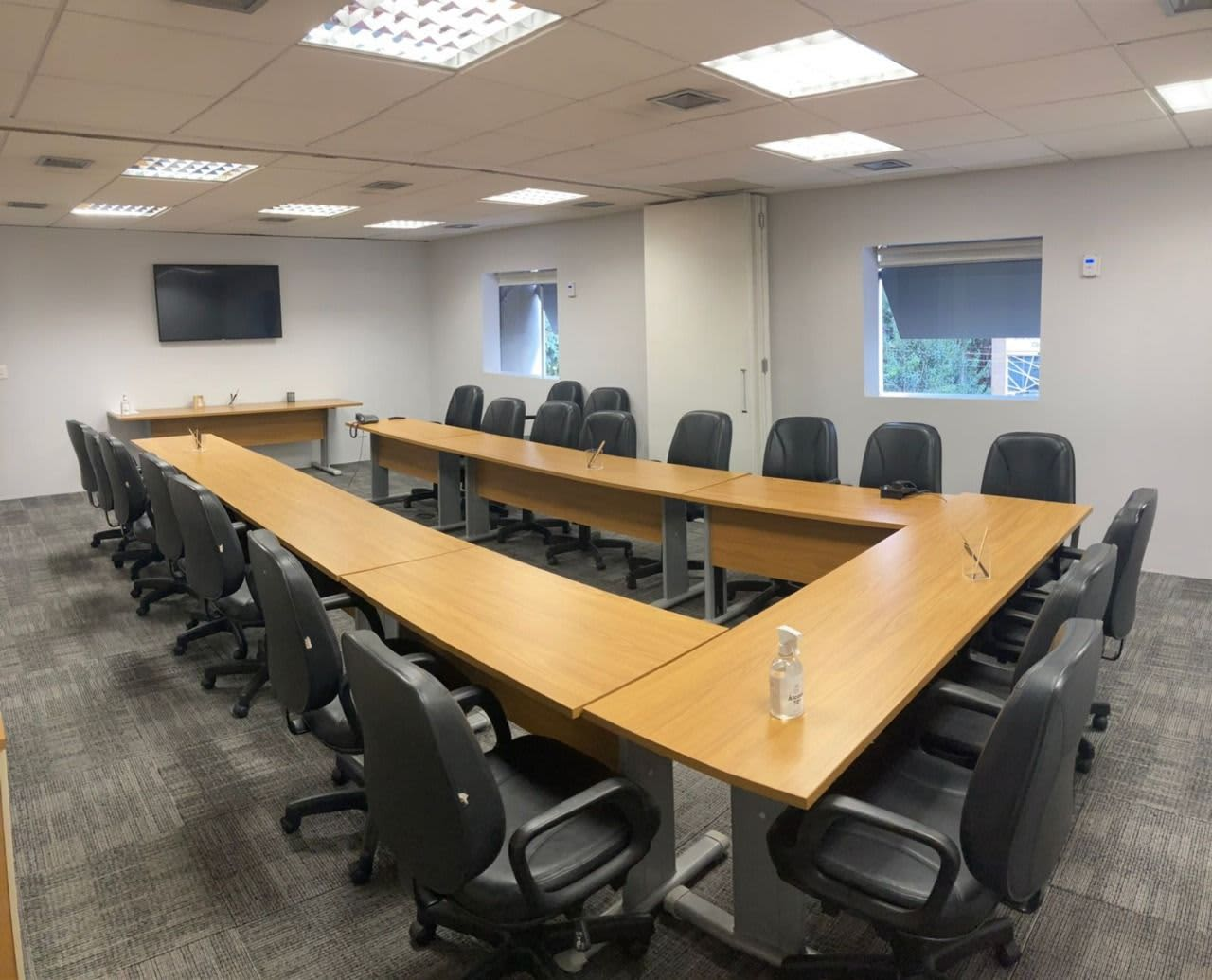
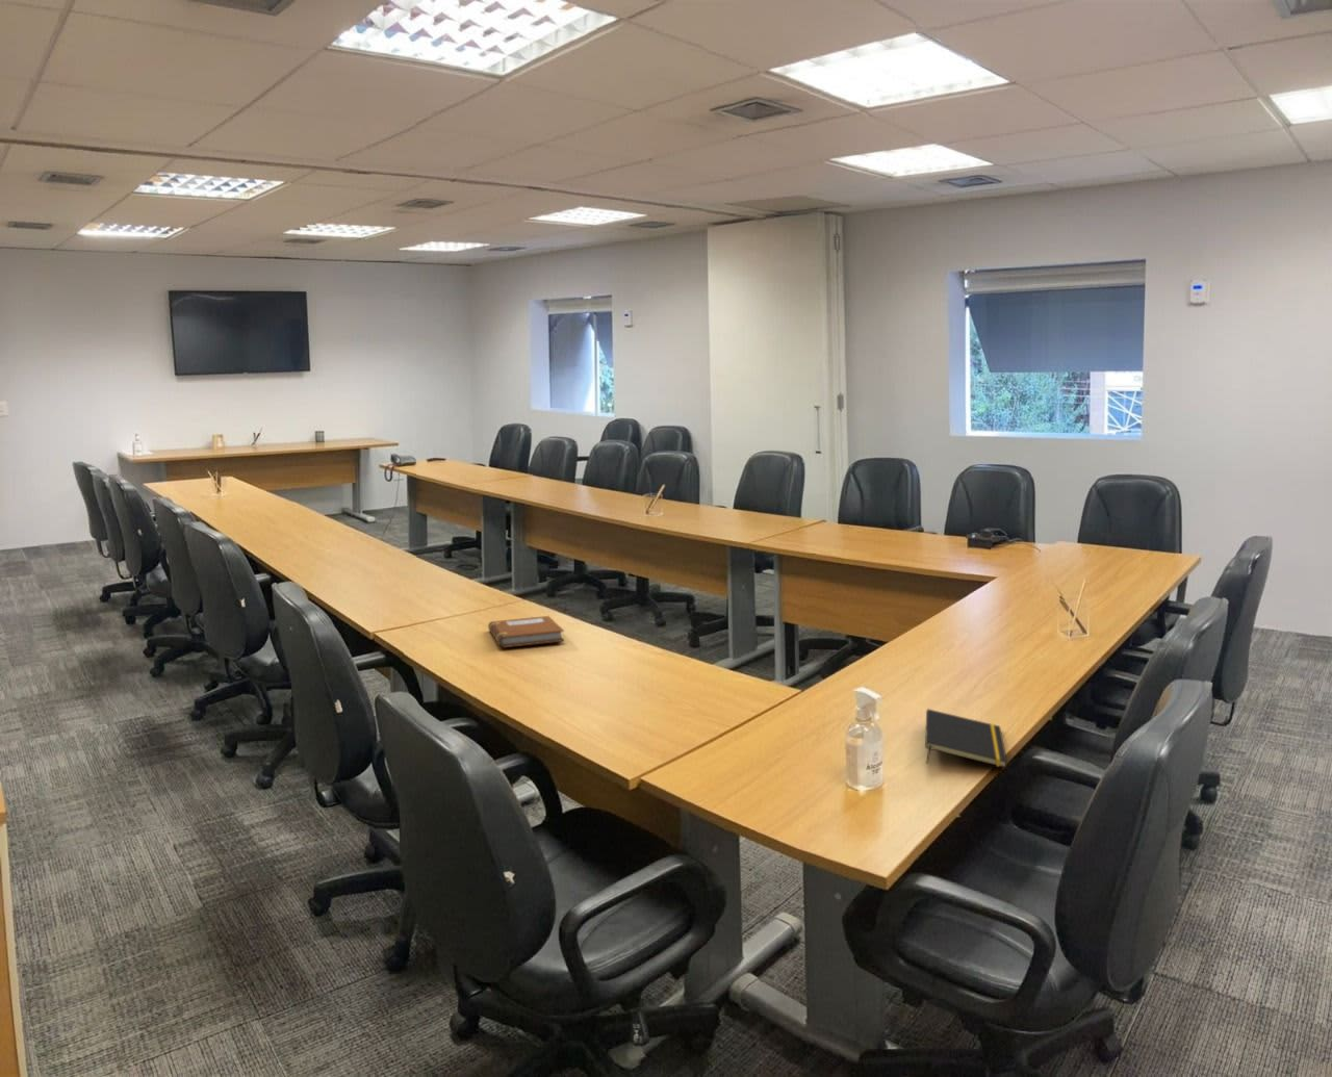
+ notepad [924,708,1009,769]
+ notebook [487,615,565,648]
